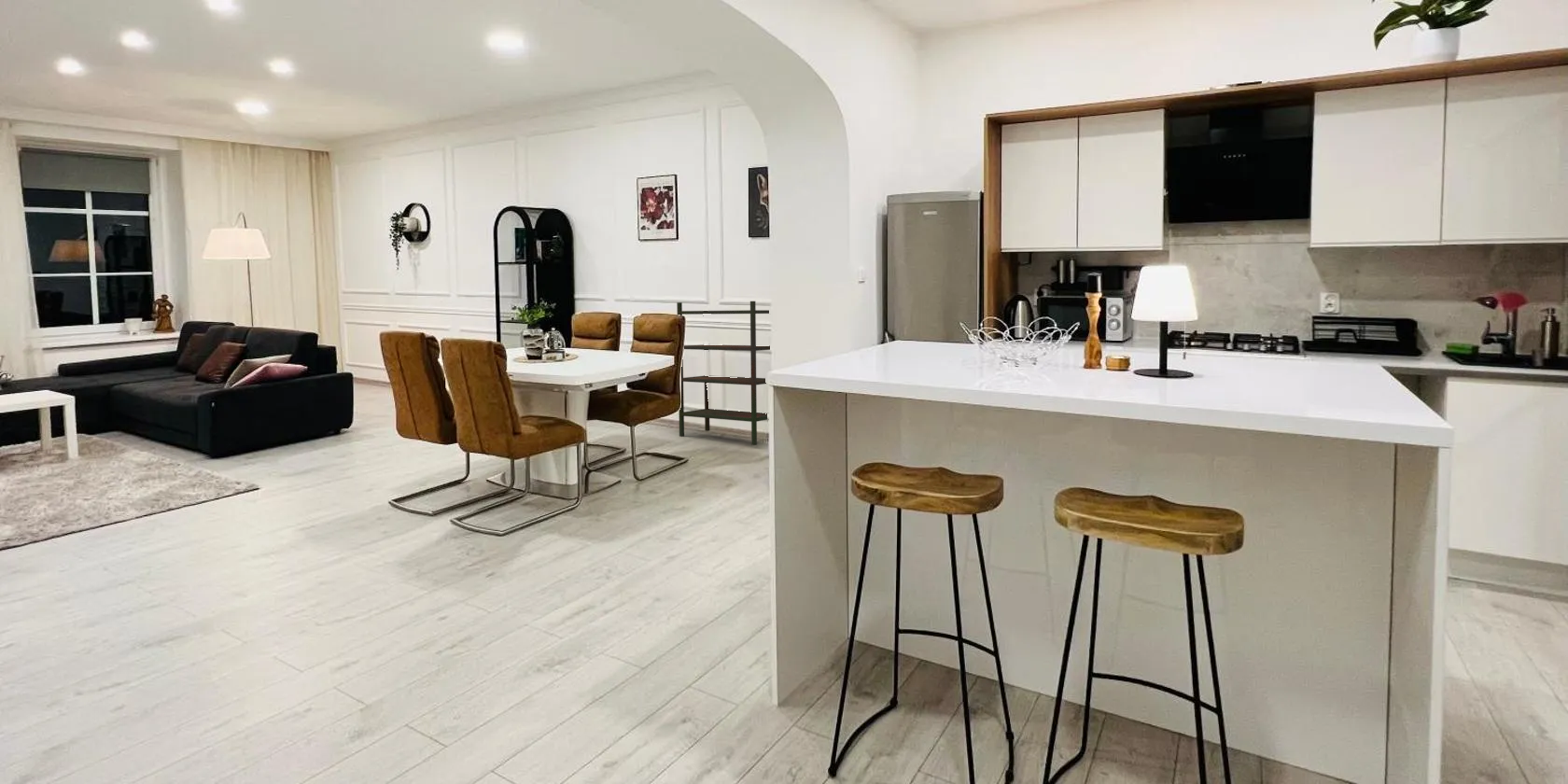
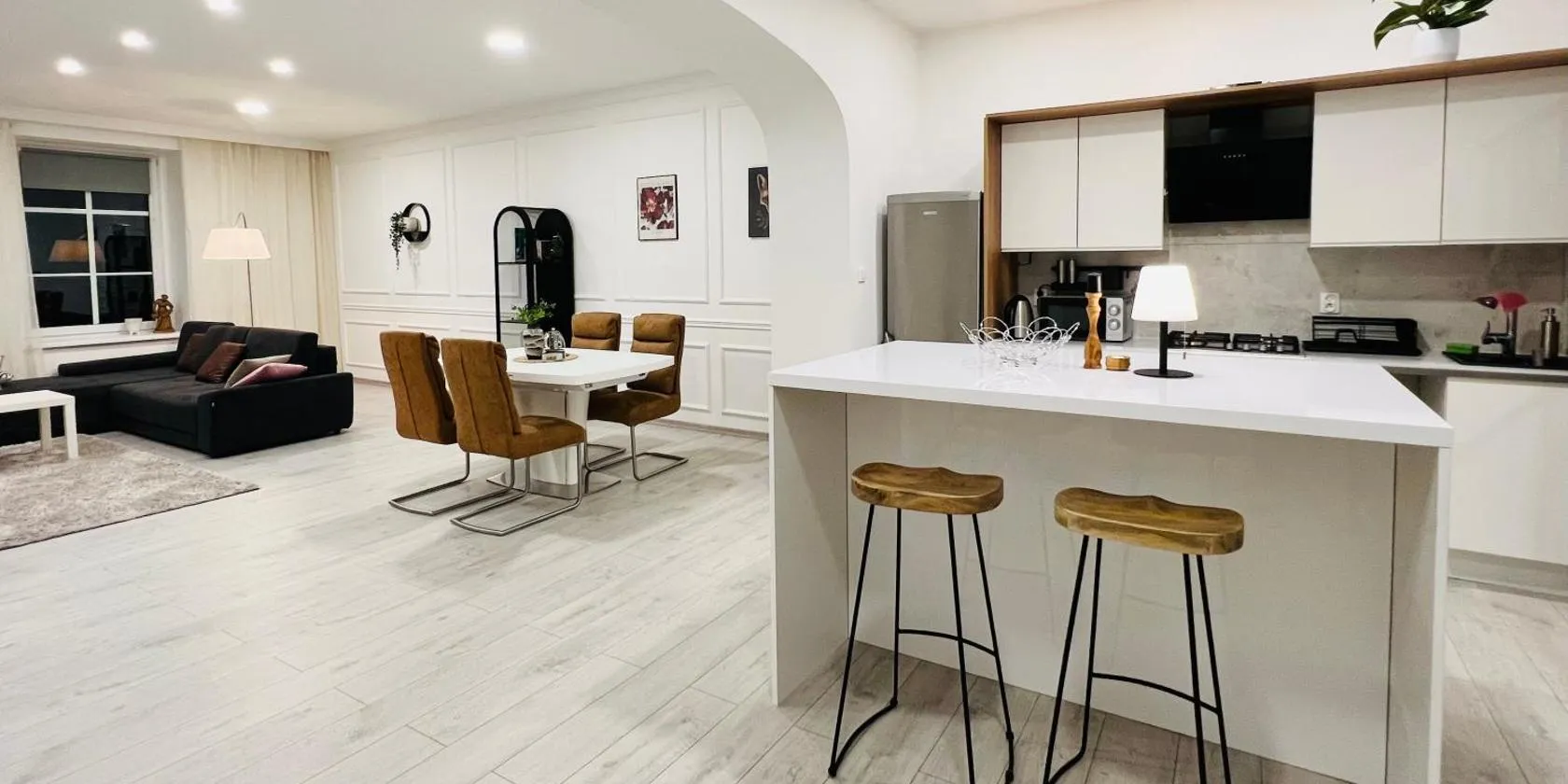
- bookshelf [676,301,771,446]
